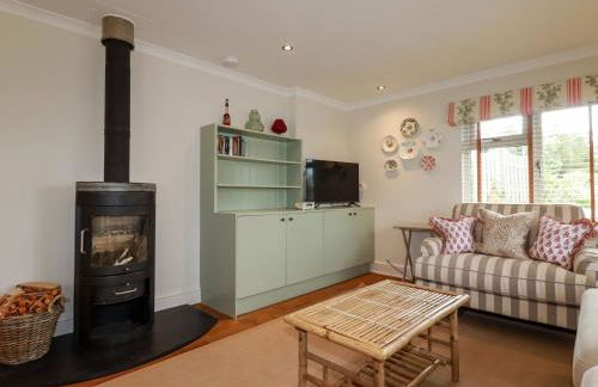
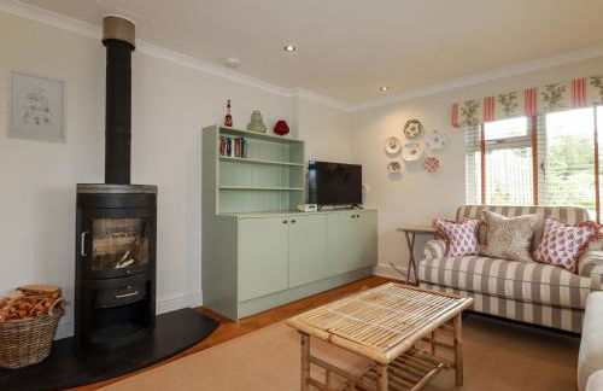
+ wall art [5,65,69,145]
